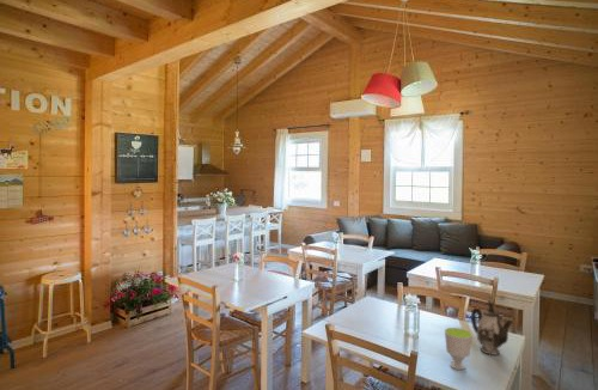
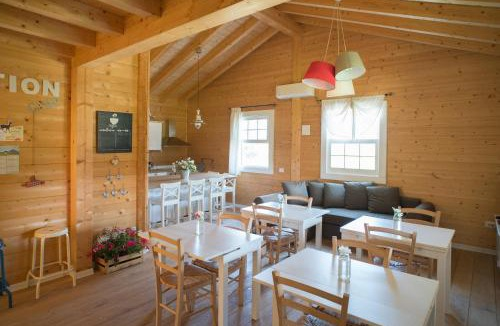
- cup [444,327,474,371]
- teapot [470,298,515,357]
